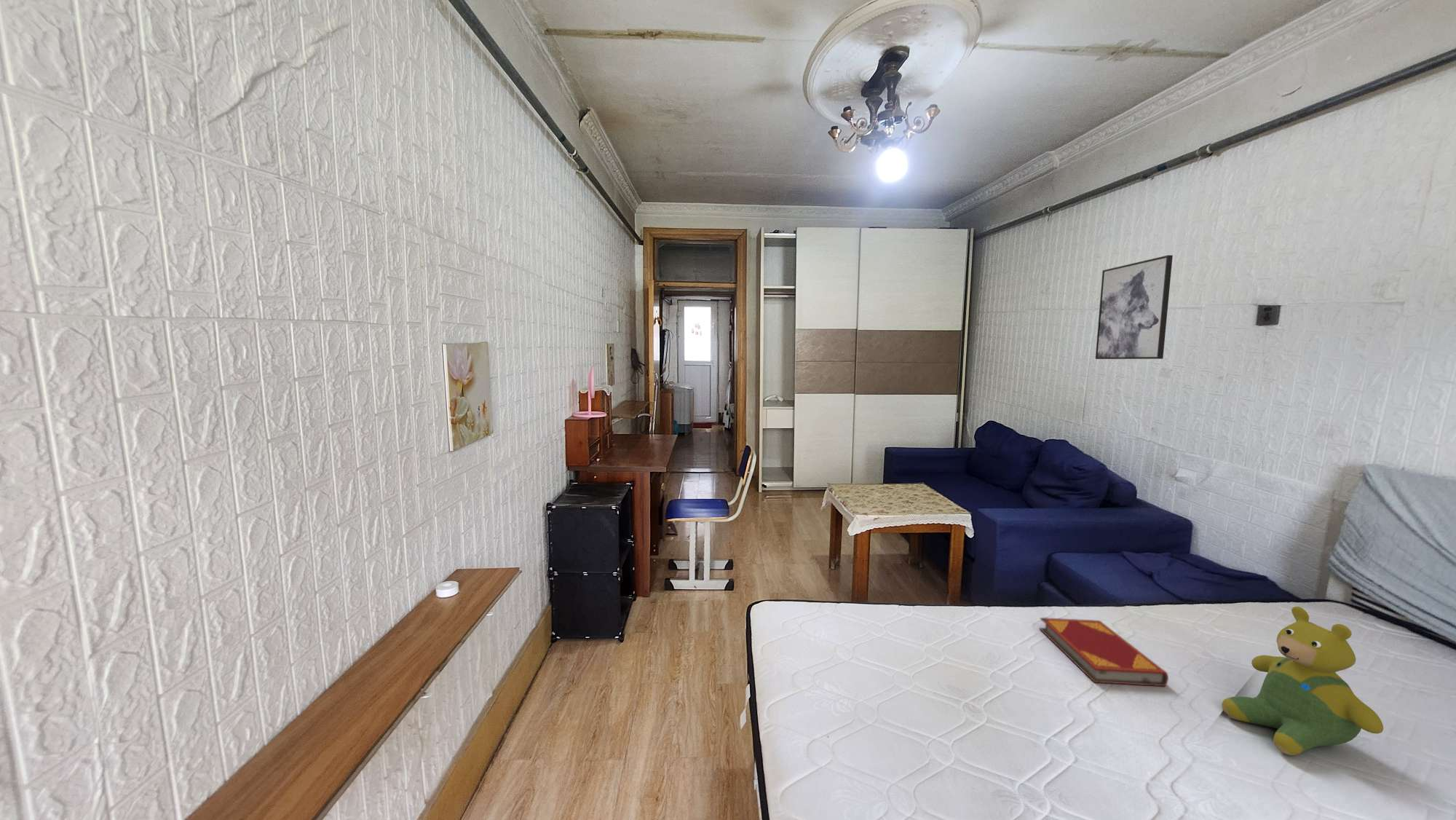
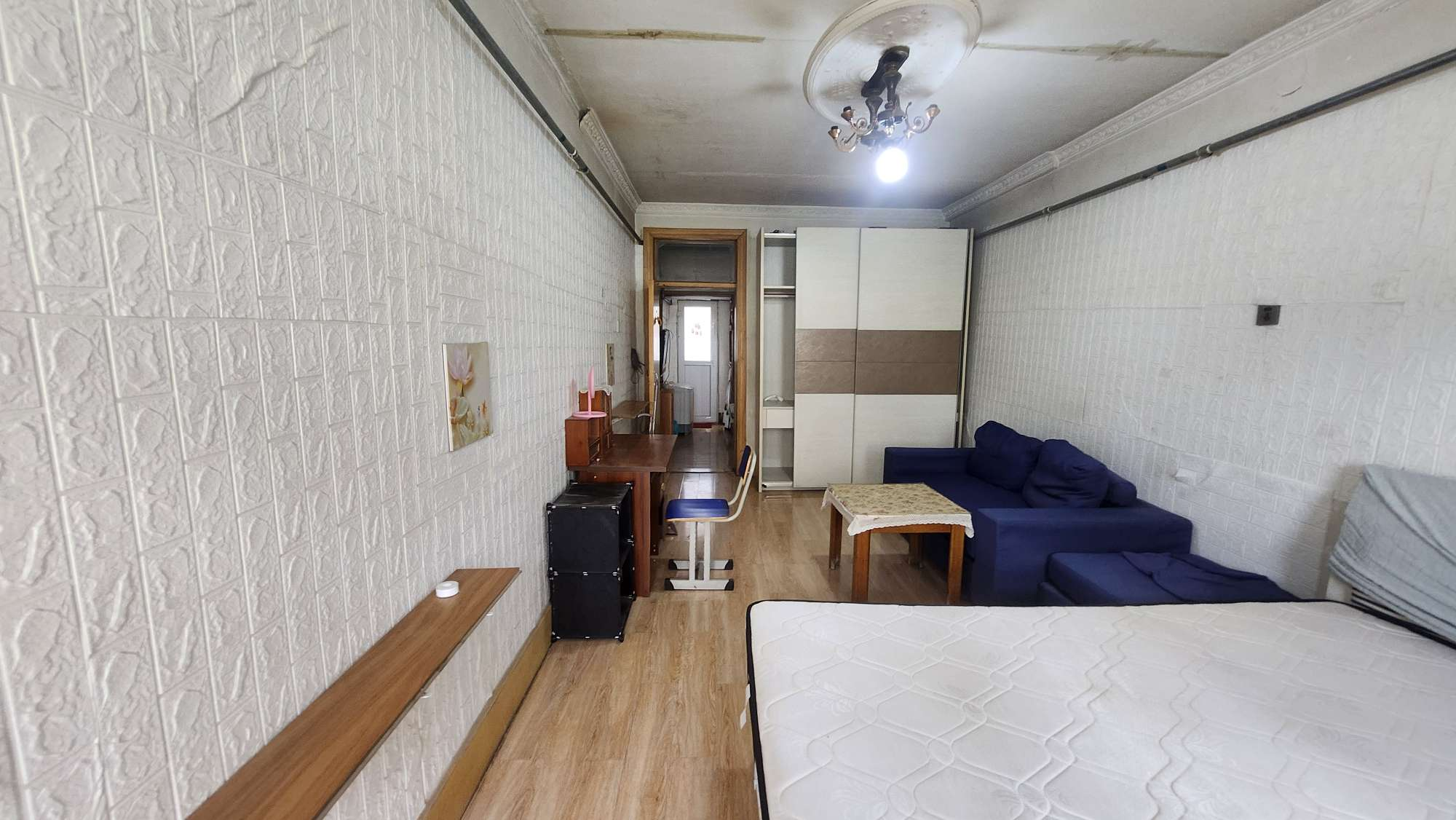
- wall art [1095,254,1174,360]
- hardback book [1039,617,1169,687]
- teddy bear [1221,606,1384,756]
